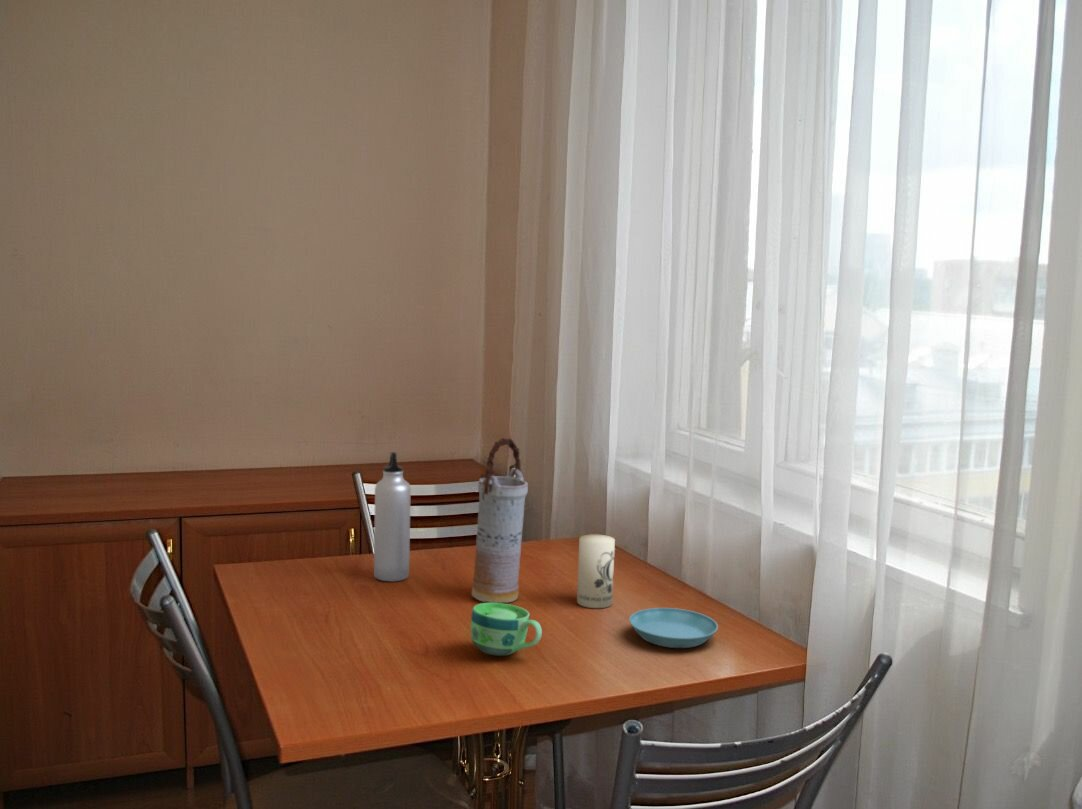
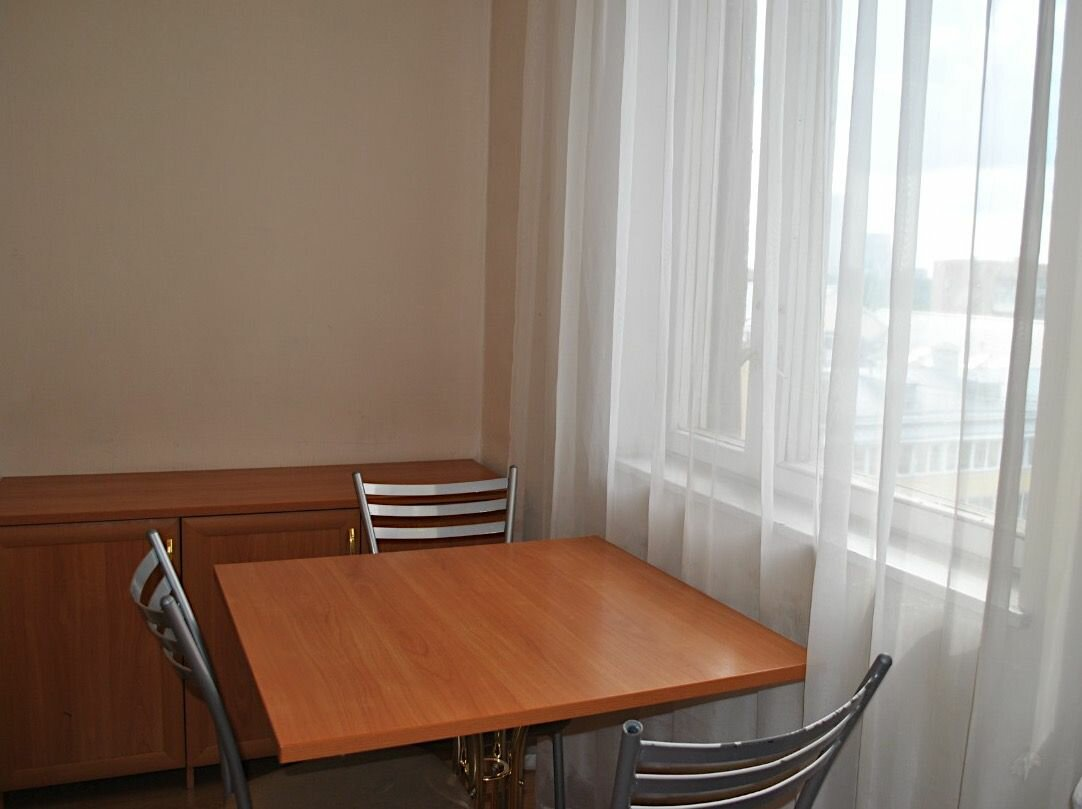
- candle [576,534,616,609]
- cup [470,602,543,657]
- water bottle [373,451,412,582]
- saucer [628,607,719,649]
- vase [471,437,529,603]
